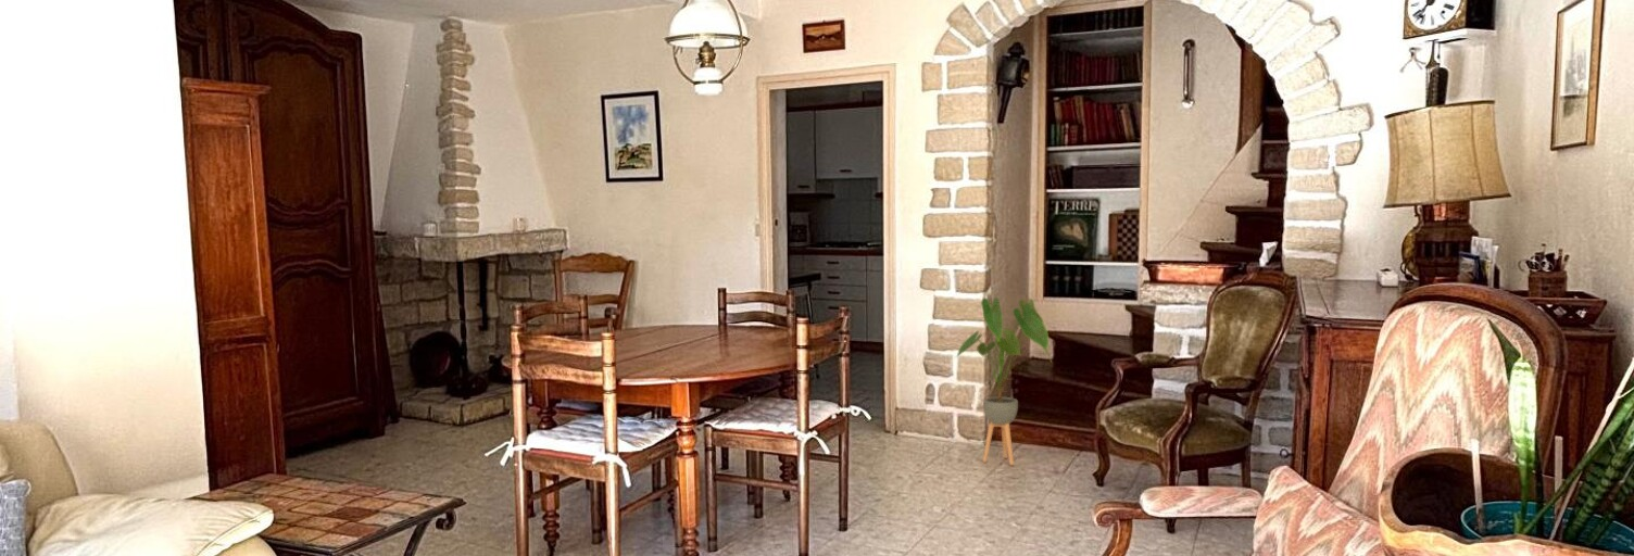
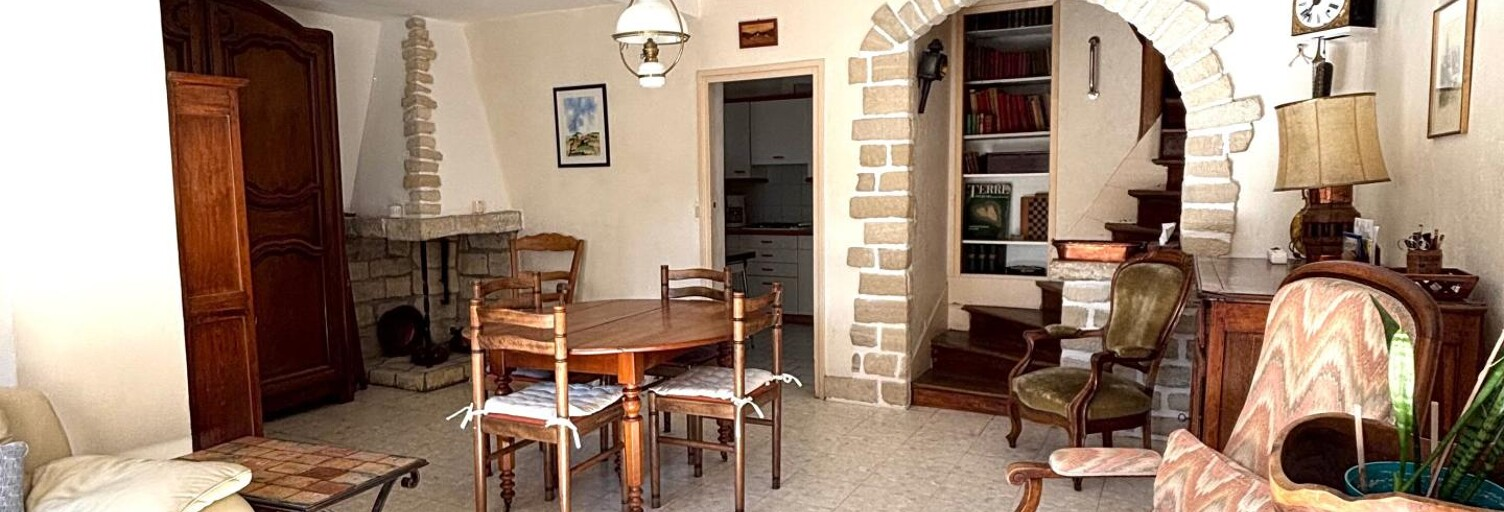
- house plant [954,296,1054,466]
